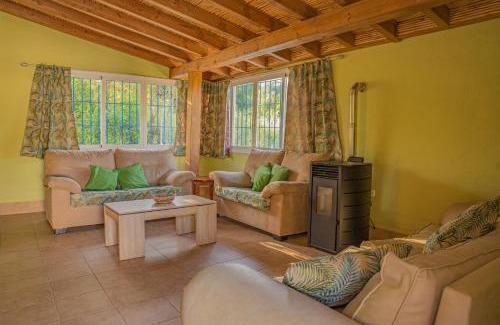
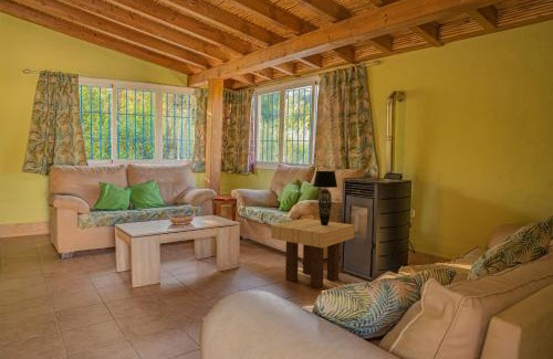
+ table lamp [312,170,338,225]
+ side table [270,218,355,289]
